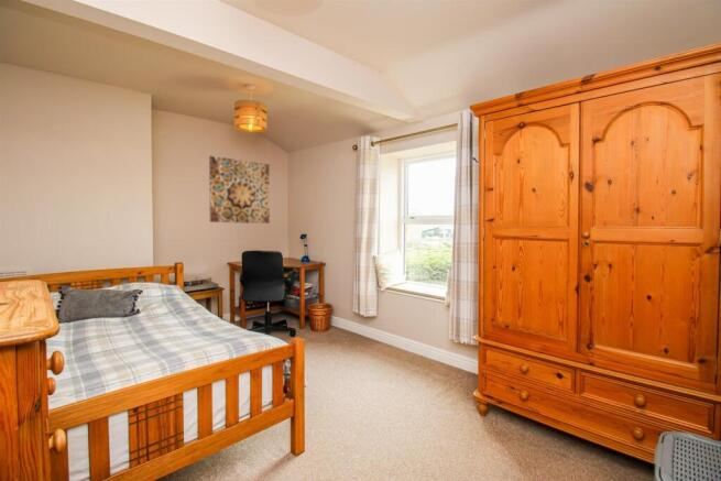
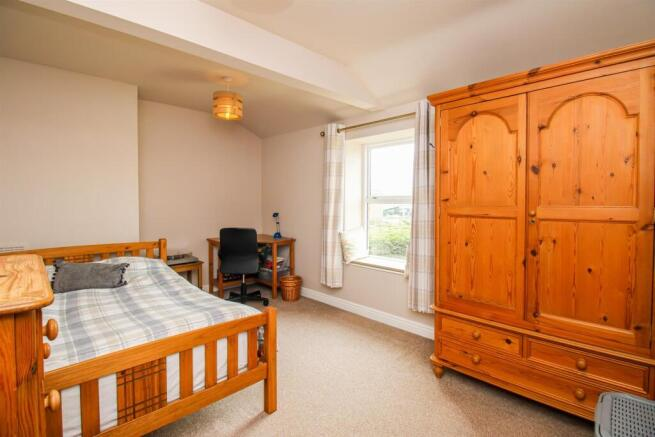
- wall art [208,155,271,225]
